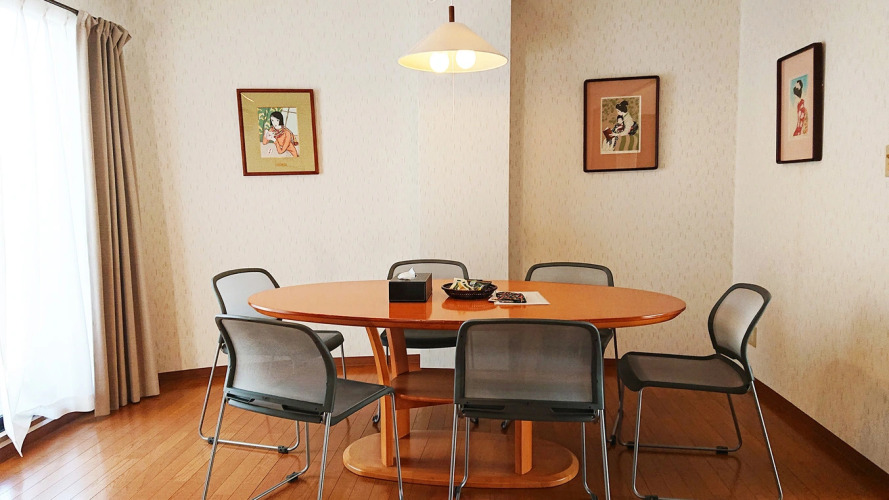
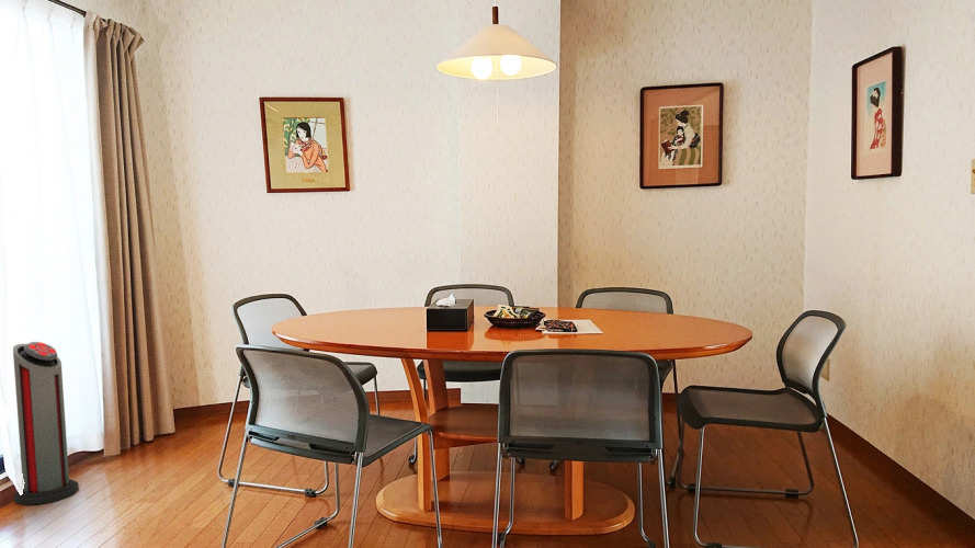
+ air purifier [12,341,80,506]
